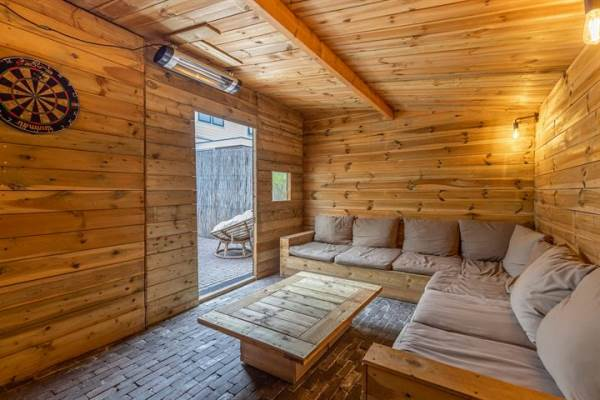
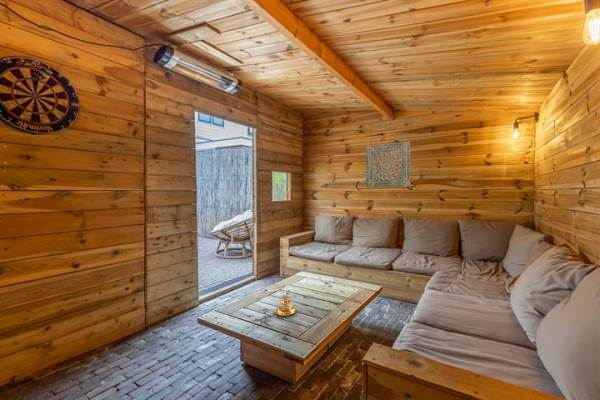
+ wall art [365,140,411,188]
+ candle holder [274,288,297,317]
